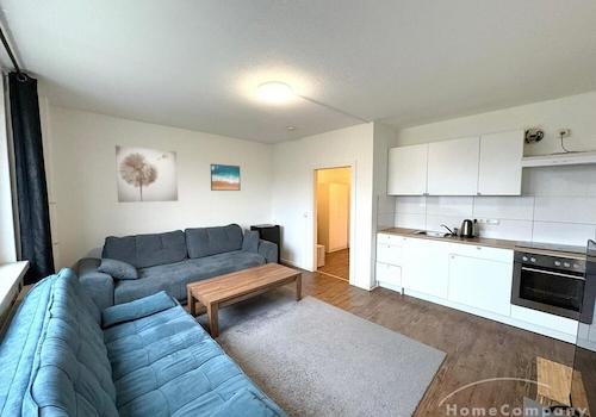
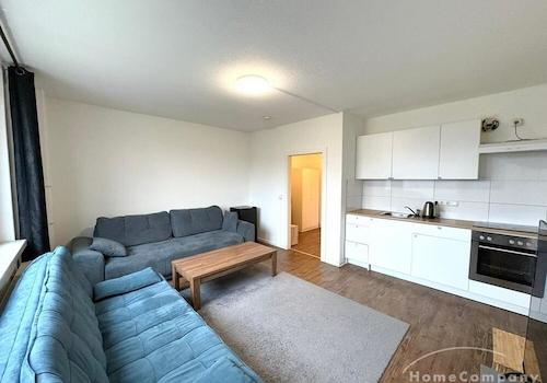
- wall art [114,144,179,204]
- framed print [210,163,242,192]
